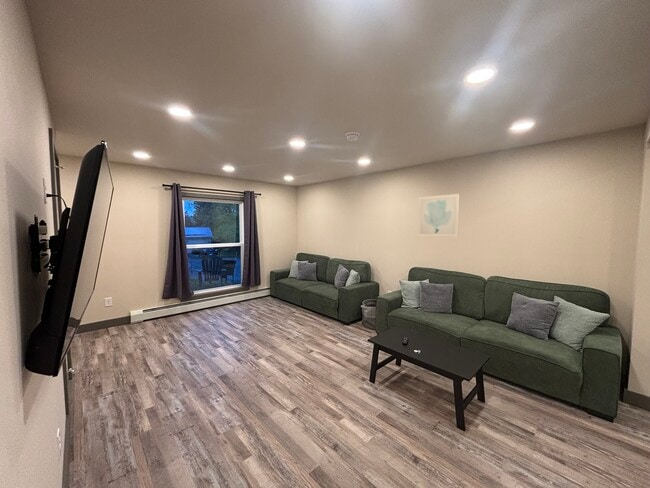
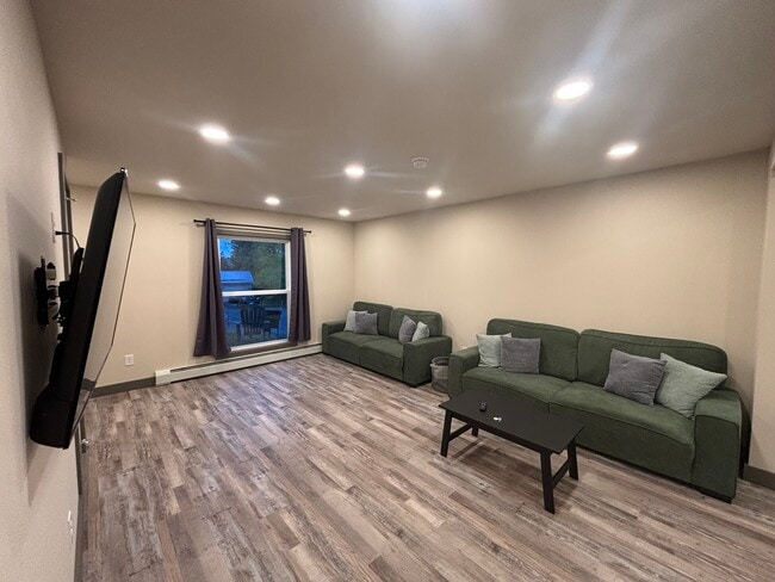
- wall art [417,193,461,238]
